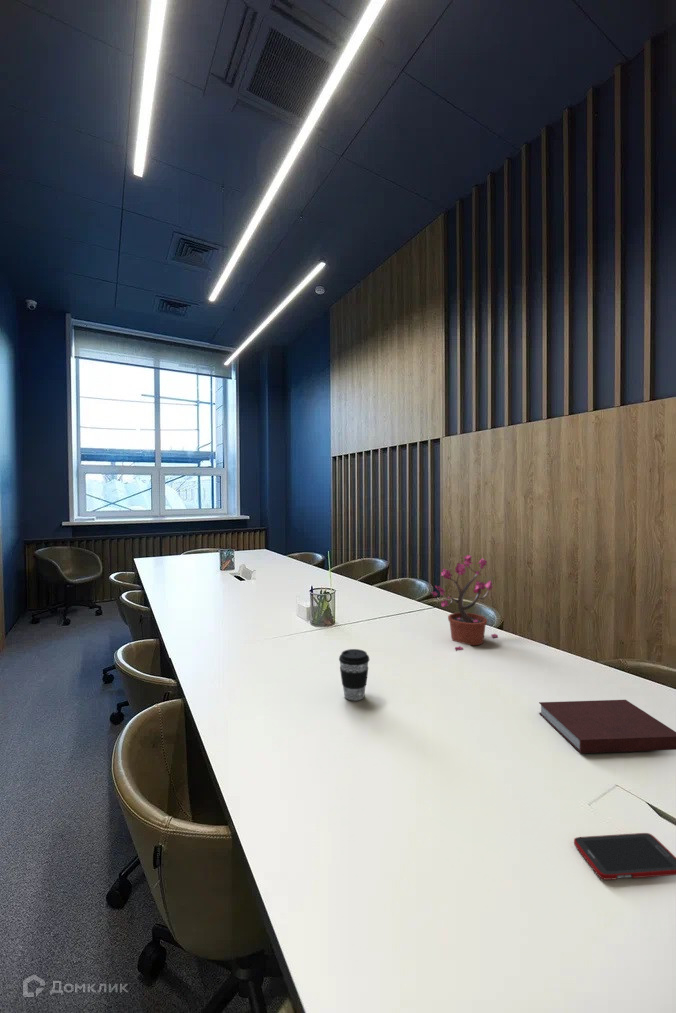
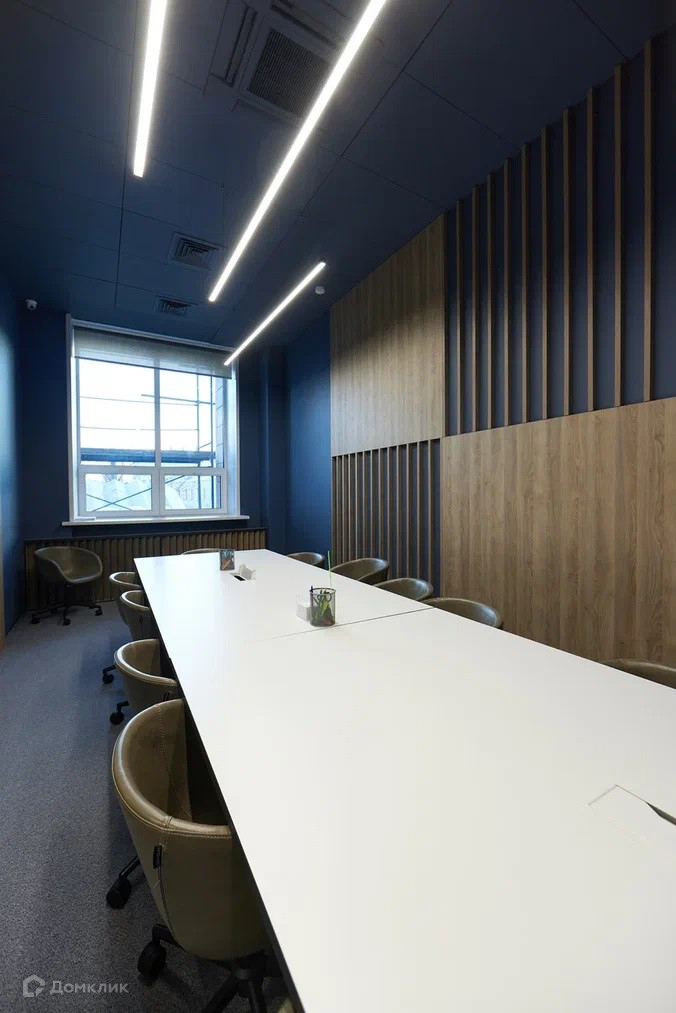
- cell phone [573,832,676,881]
- notebook [538,699,676,754]
- potted plant [431,554,499,652]
- coffee cup [338,648,370,702]
